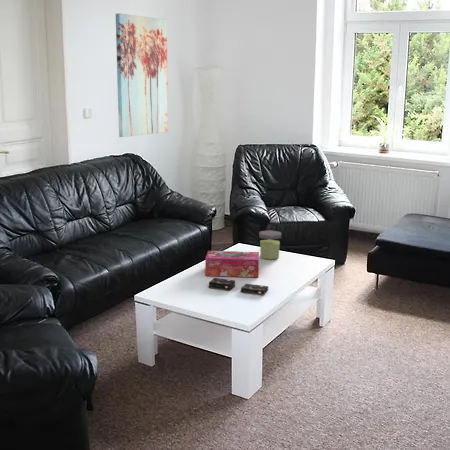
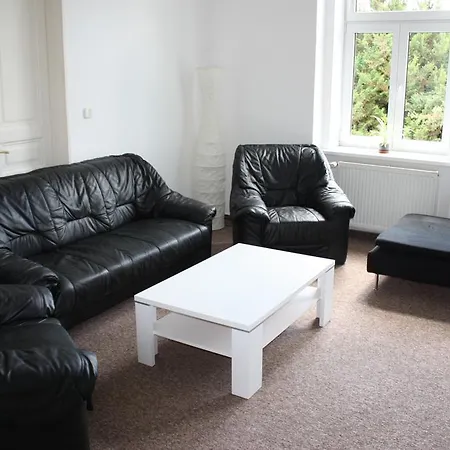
- tissue box [204,250,260,278]
- jar [258,229,282,261]
- wall art [115,12,169,138]
- product box [208,277,269,296]
